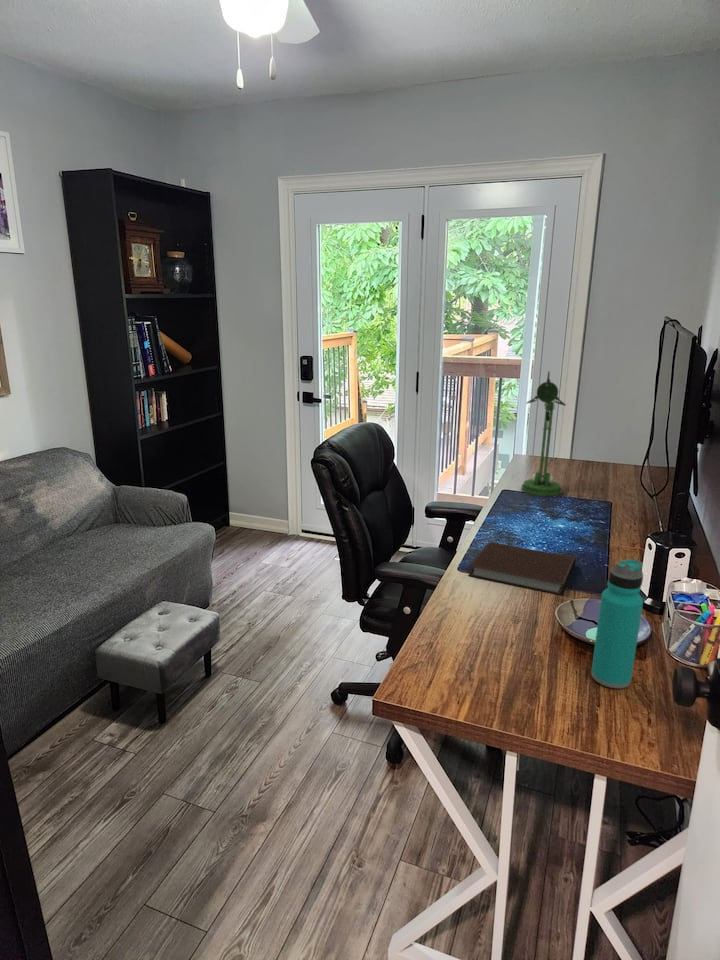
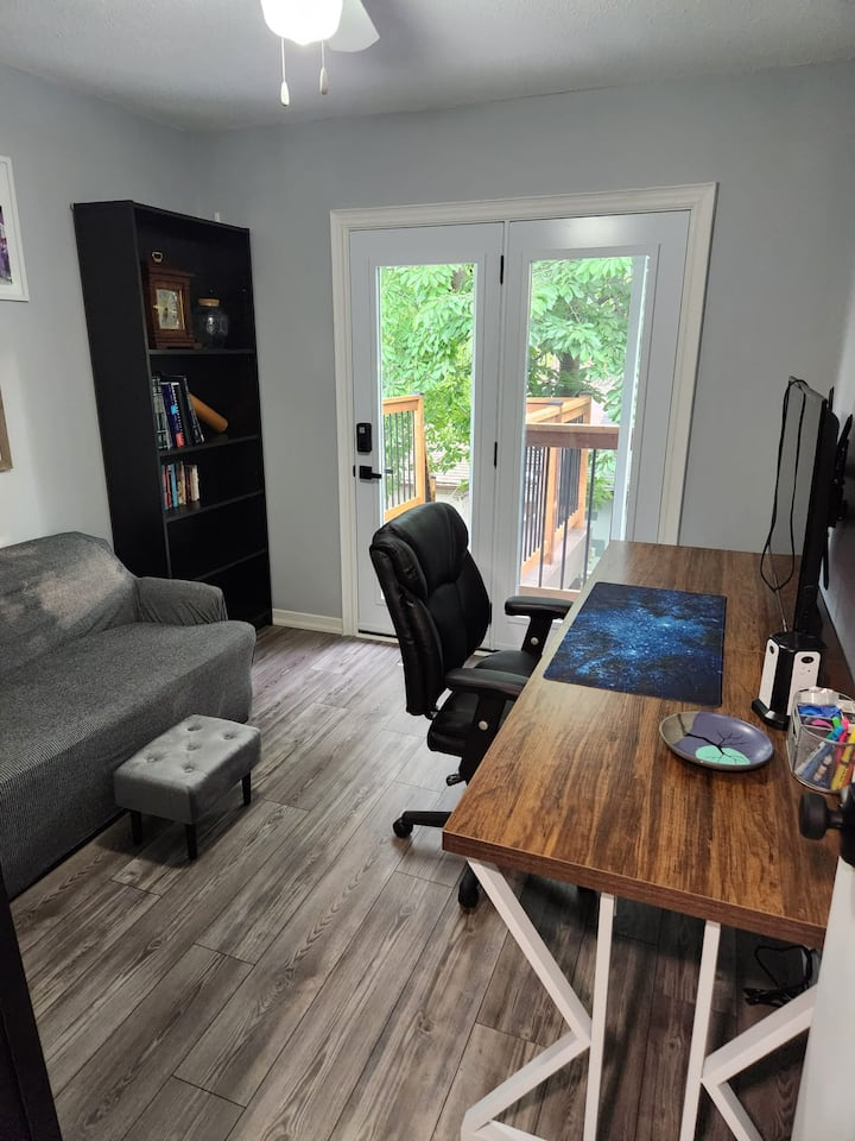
- notebook [467,541,577,597]
- water bottle [590,558,644,689]
- desk lamp [520,370,567,498]
